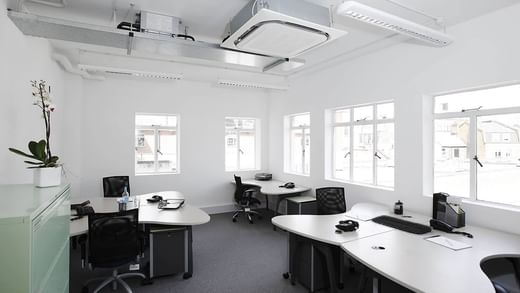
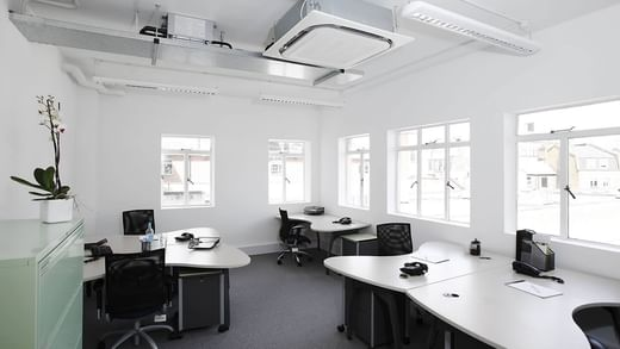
- keyboard [370,214,433,235]
